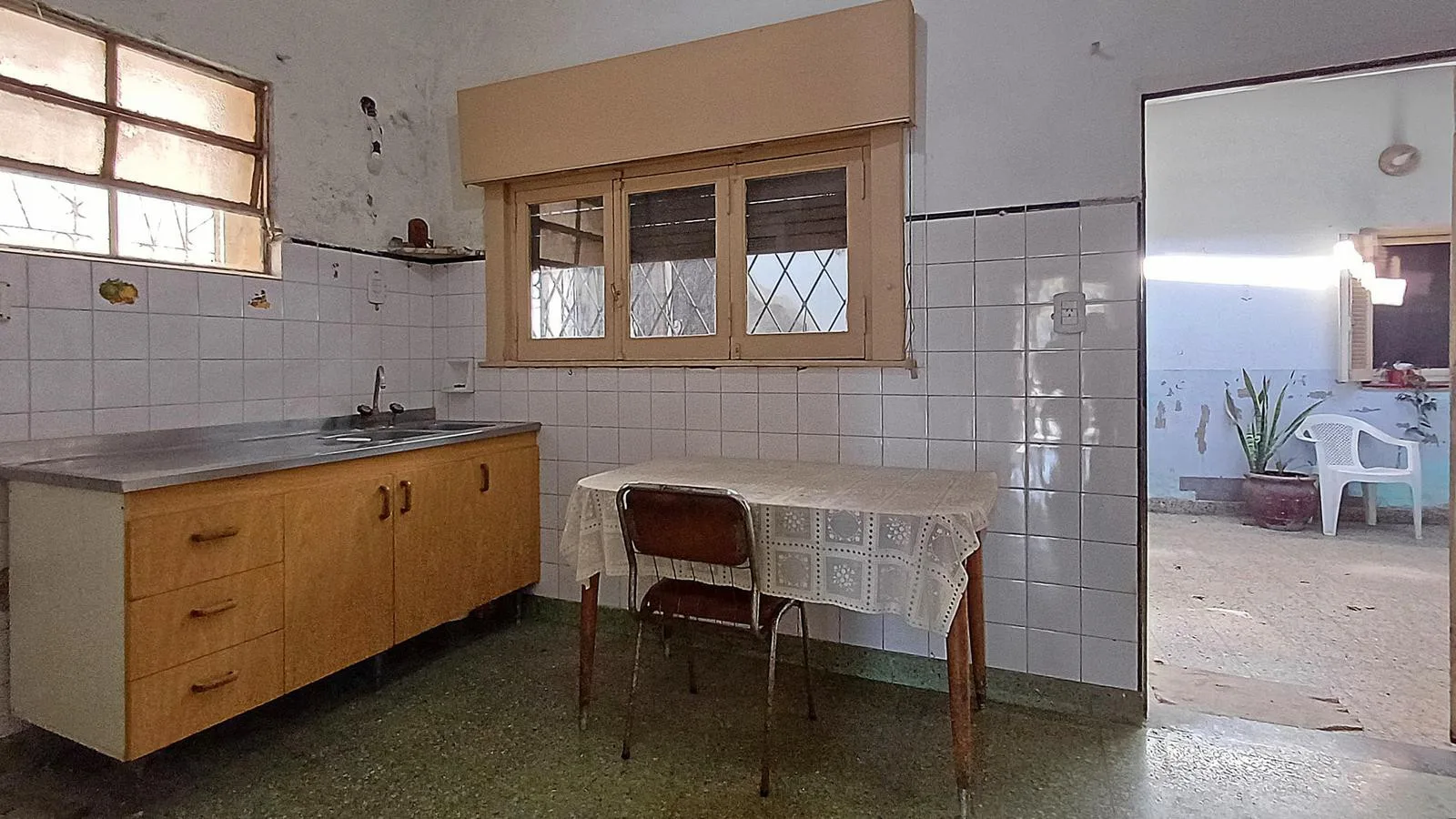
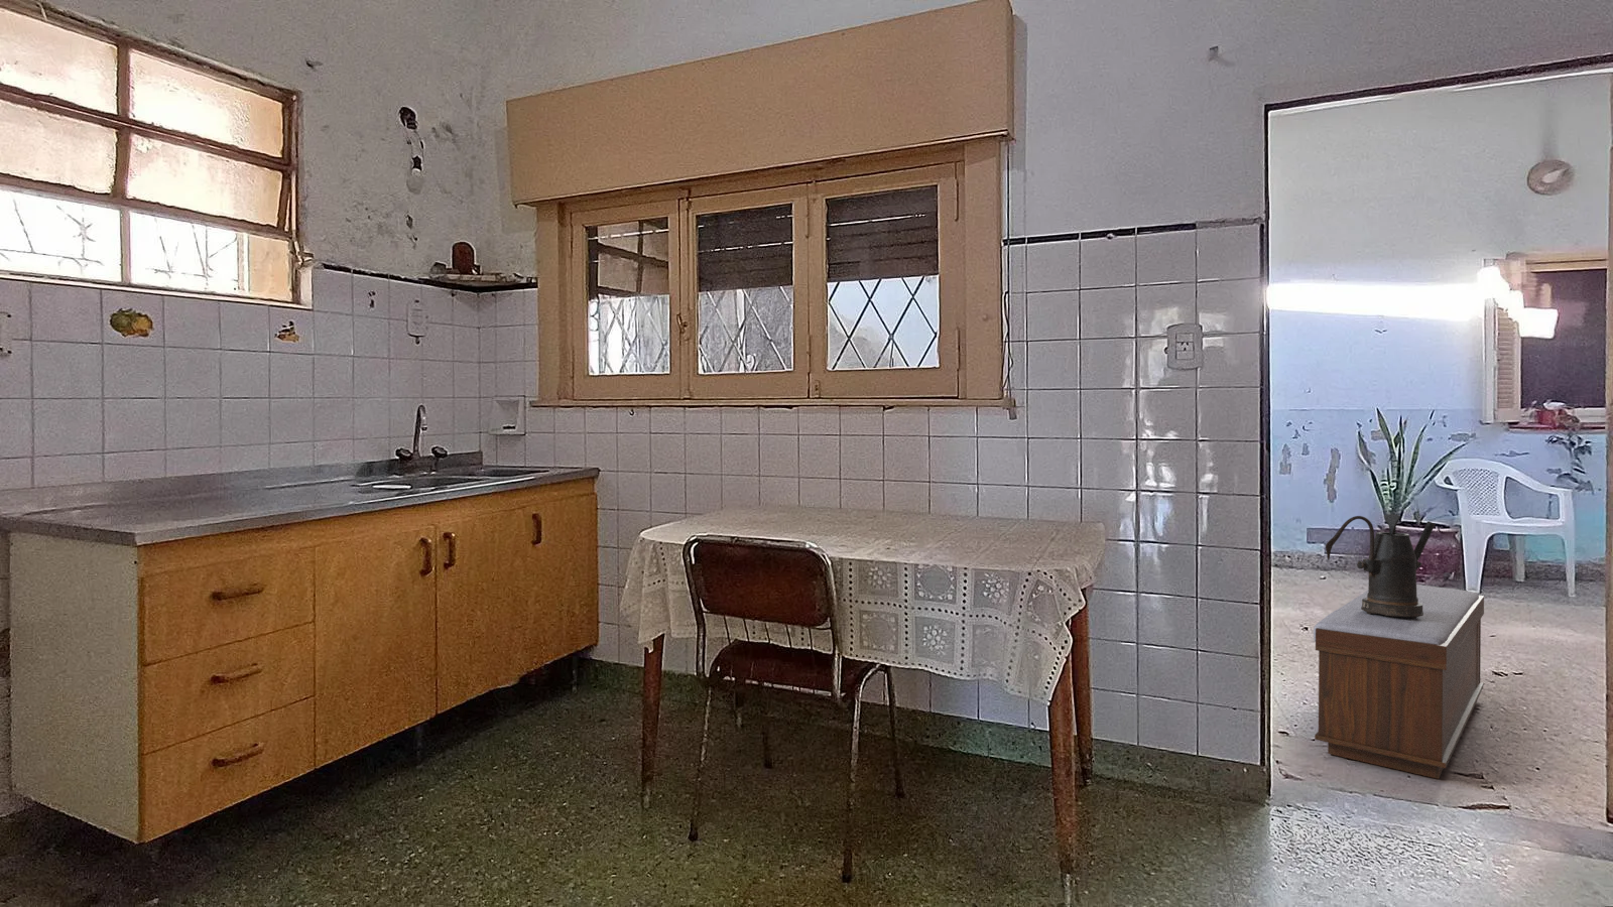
+ watering can [1325,513,1437,619]
+ bench [1313,584,1484,780]
